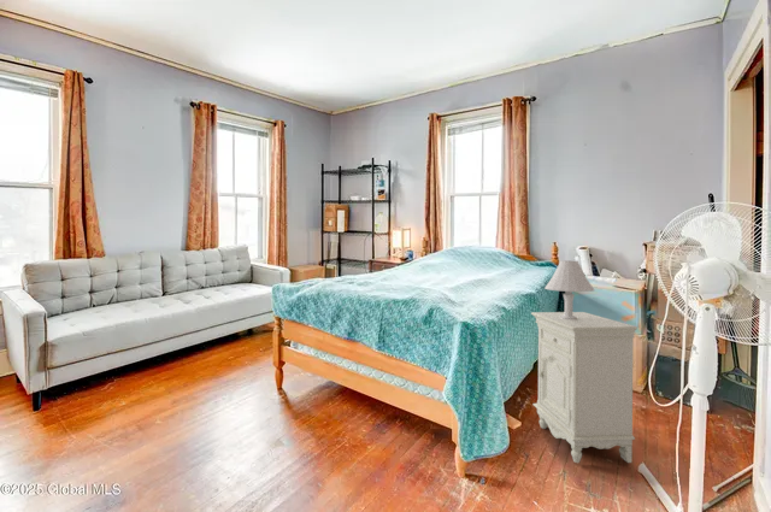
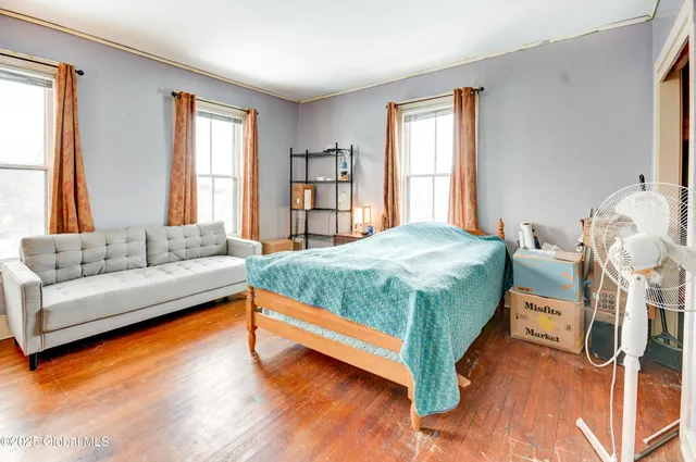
- nightstand [530,311,638,464]
- table lamp [543,259,595,319]
